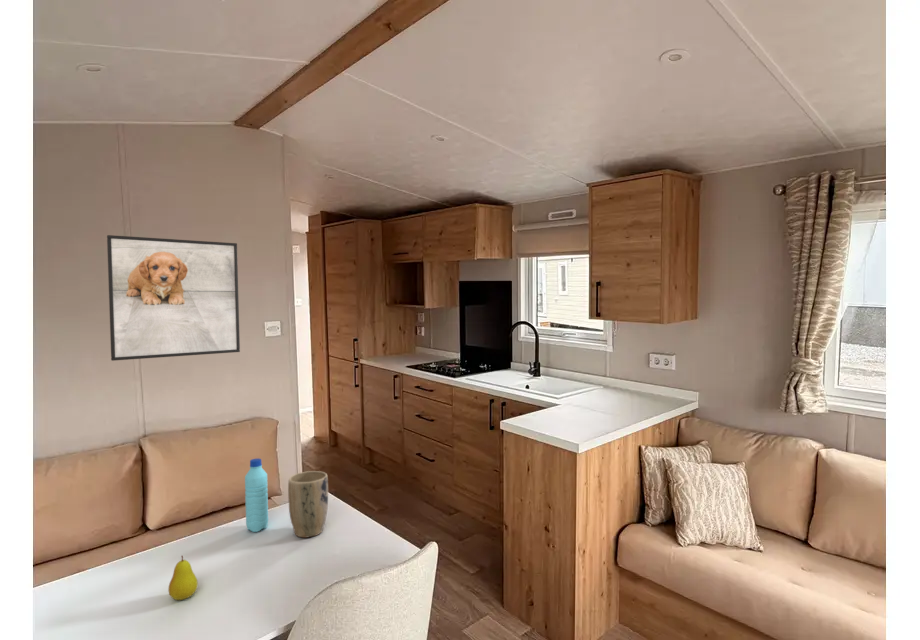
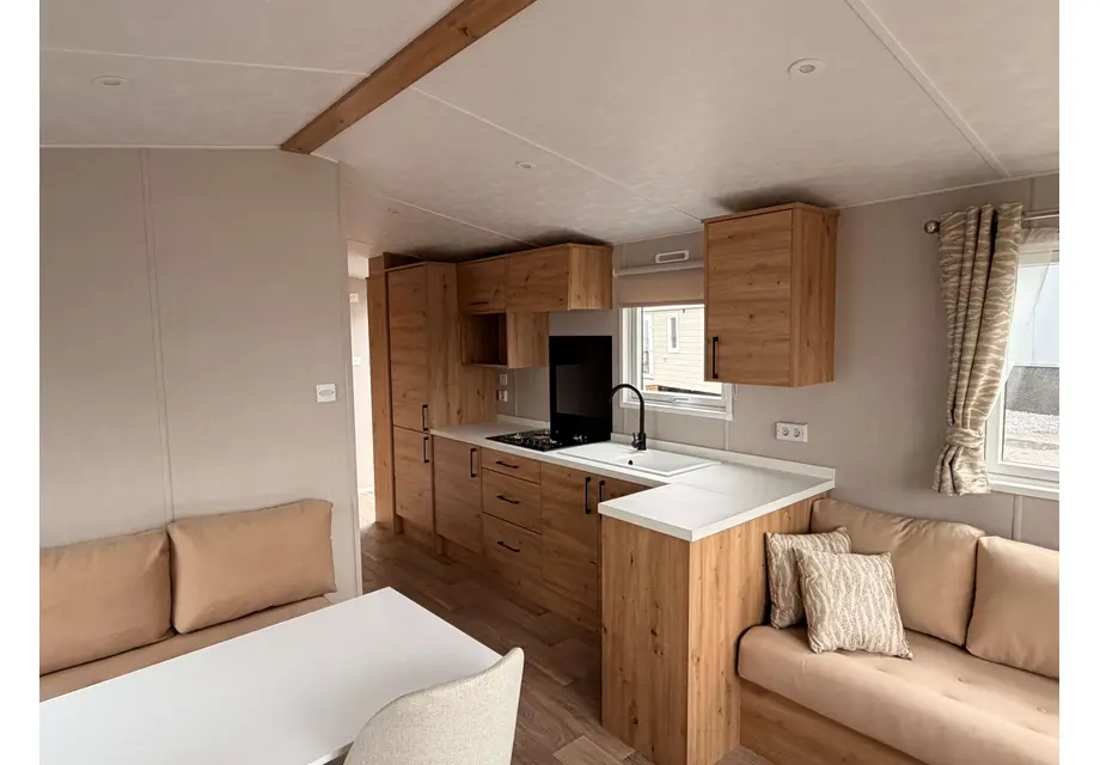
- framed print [106,234,241,362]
- plant pot [287,470,329,539]
- water bottle [244,457,269,533]
- fruit [167,554,199,601]
